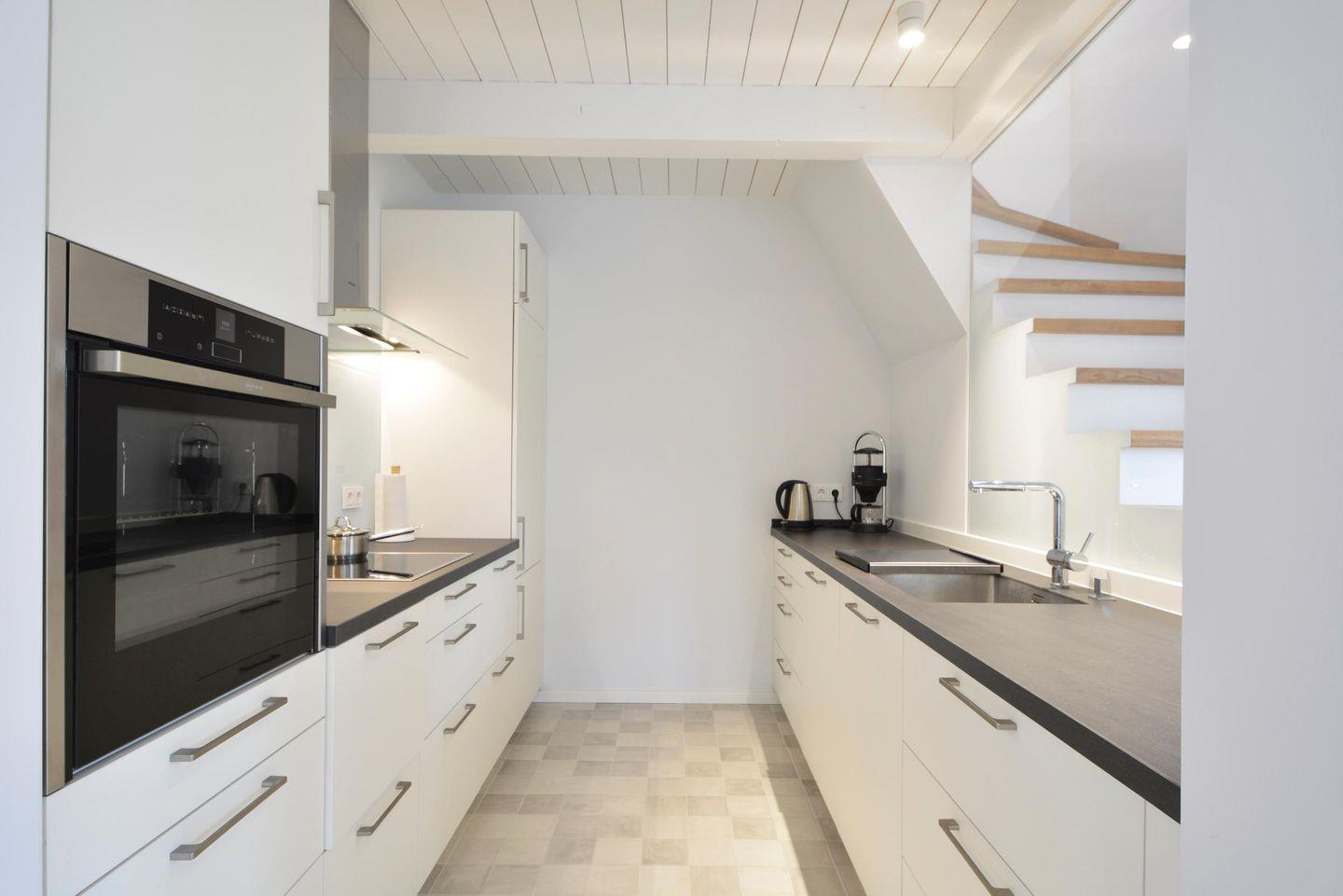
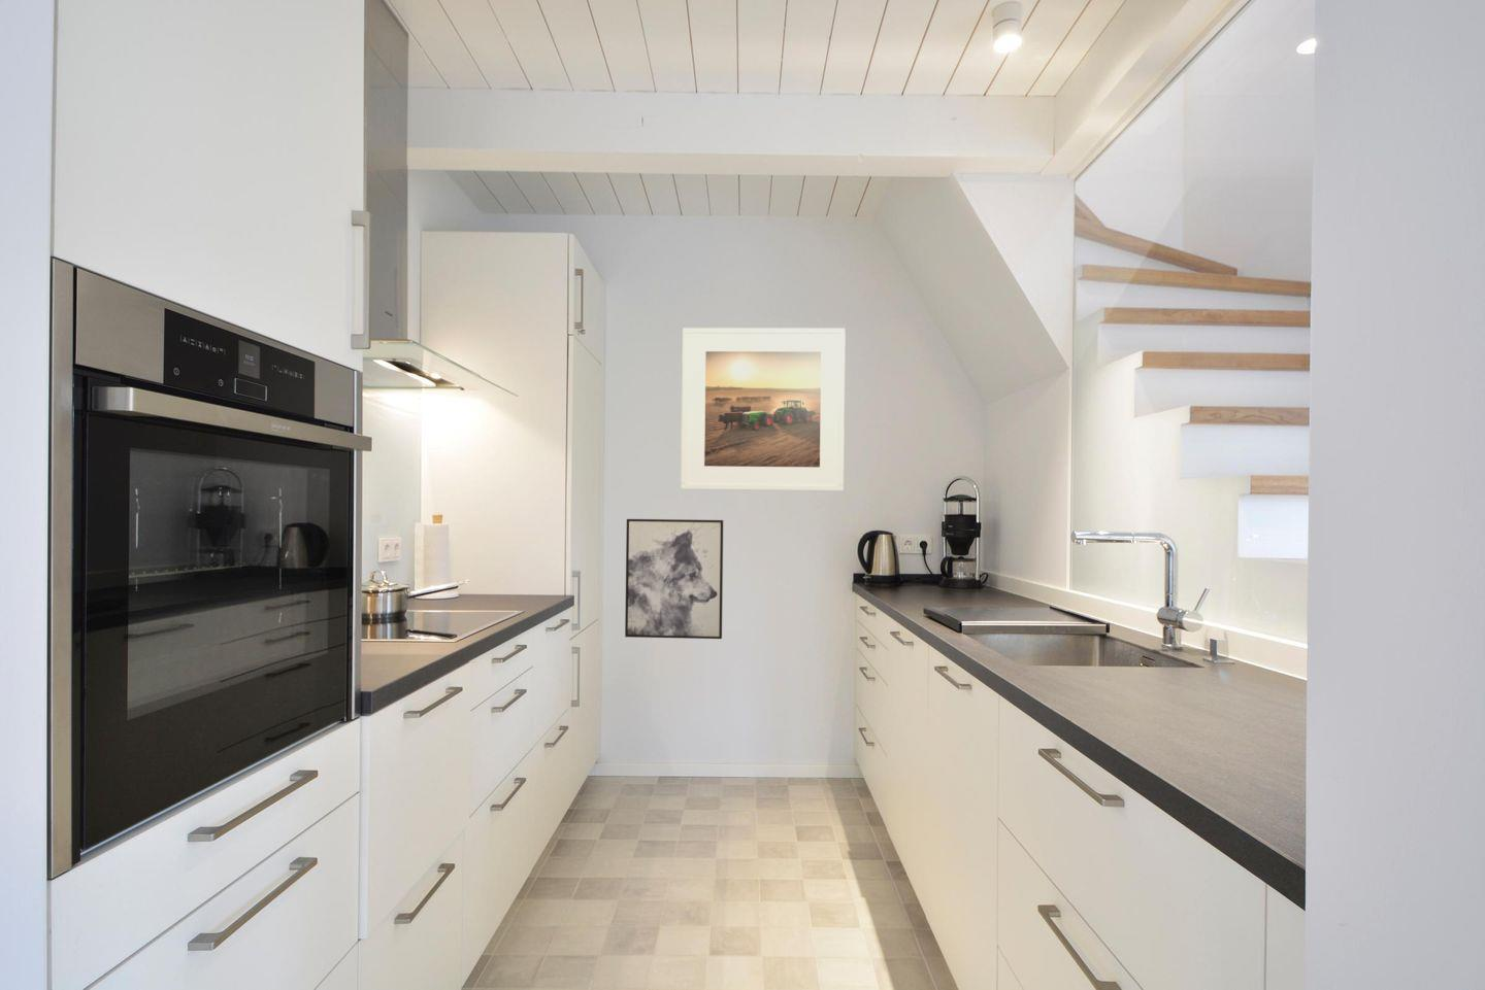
+ wall art [624,518,724,640]
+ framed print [680,327,847,493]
